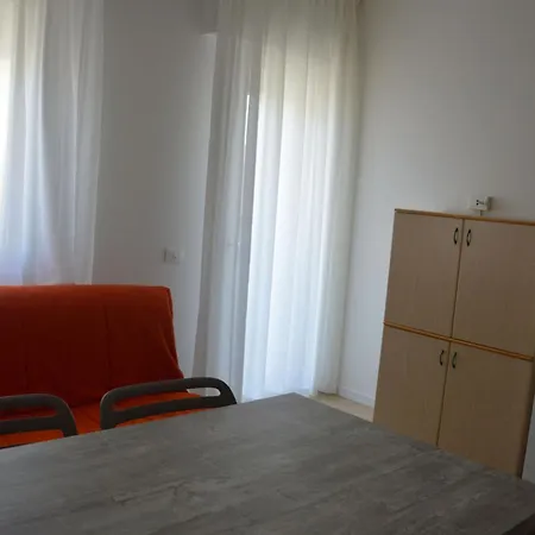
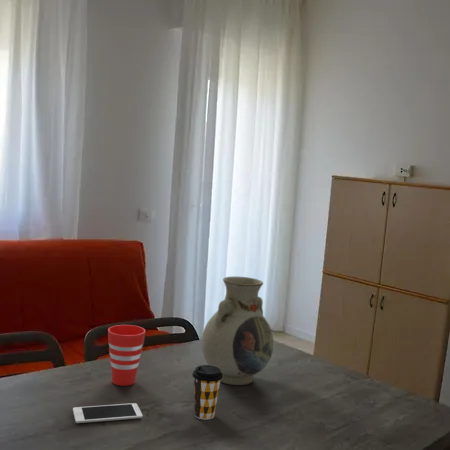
+ cell phone [72,402,143,424]
+ cup [107,324,146,387]
+ coffee cup [191,364,223,421]
+ vase [200,276,274,386]
